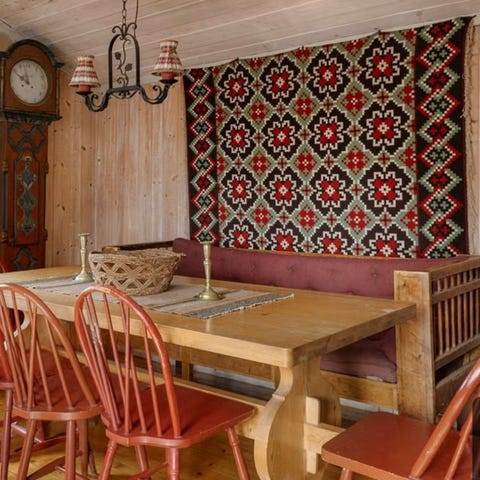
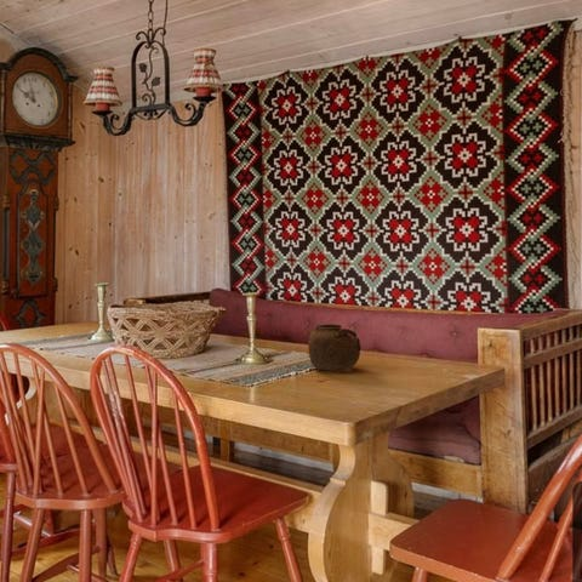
+ teapot [307,324,363,371]
